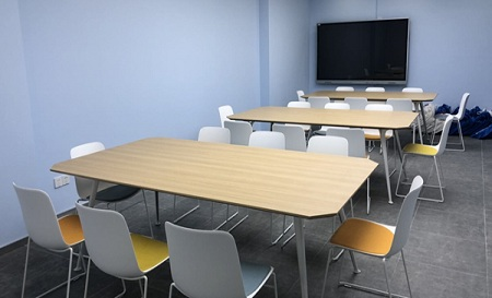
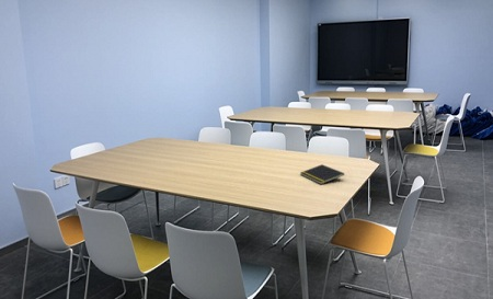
+ notepad [299,163,345,185]
